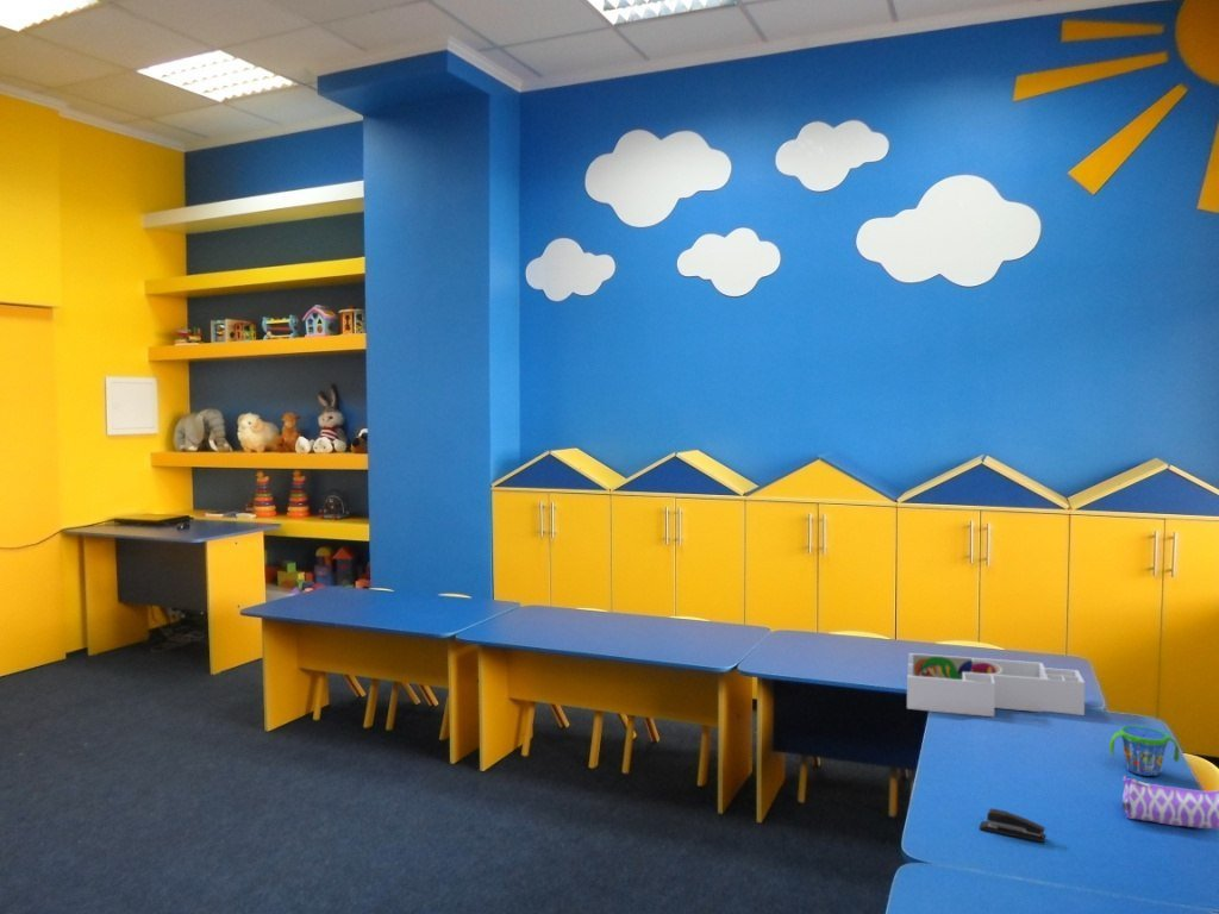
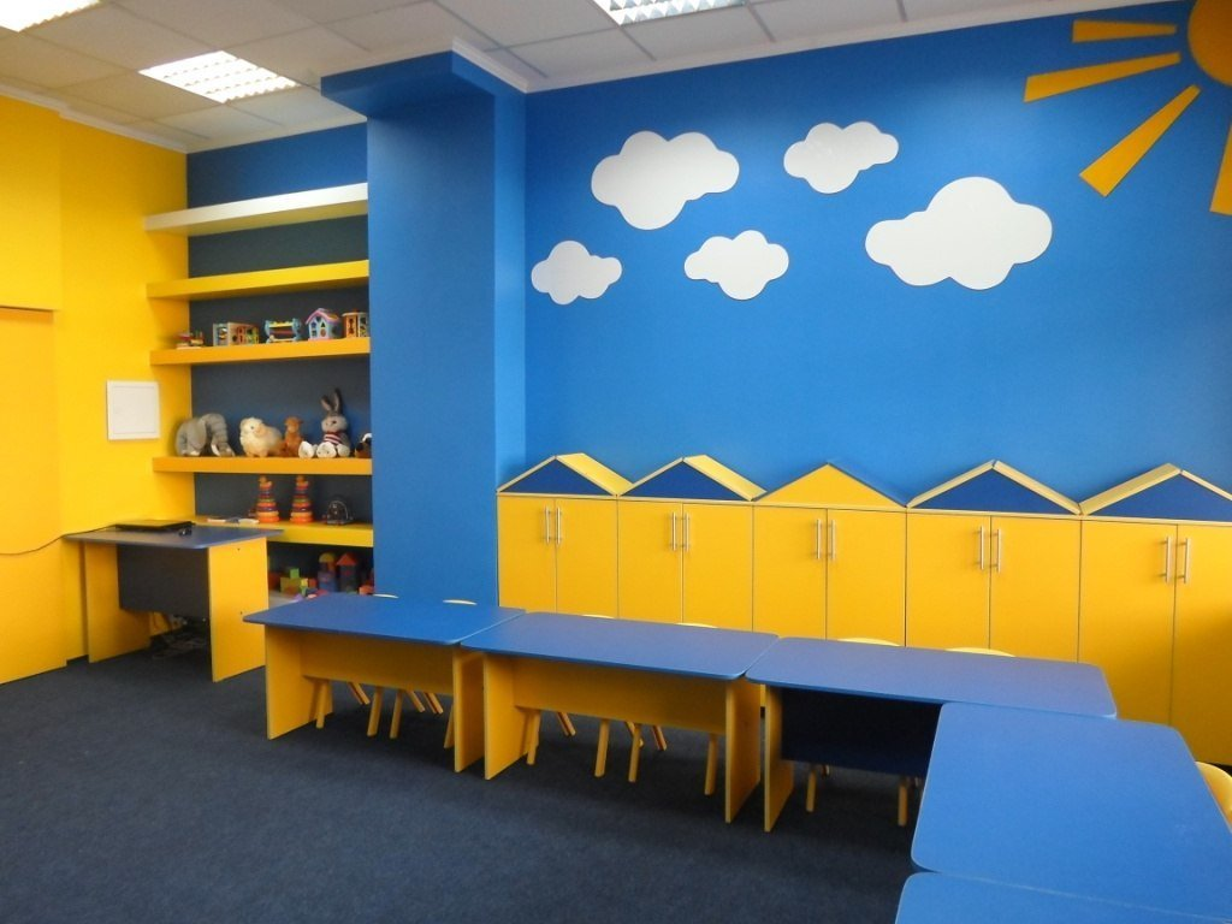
- snack cup [1108,725,1181,777]
- pencil case [1121,775,1219,831]
- stapler [979,807,1048,844]
- desk organizer [906,652,1086,718]
